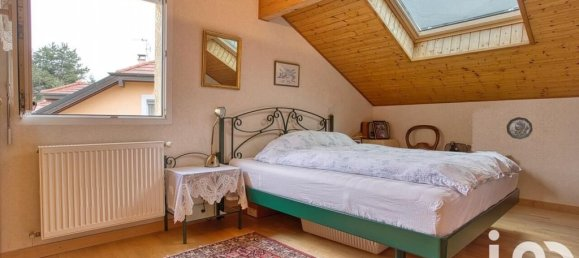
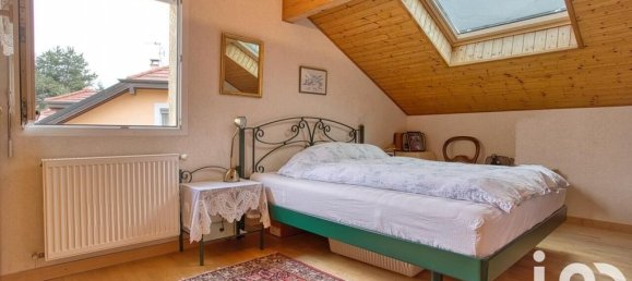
- decorative plate [506,116,534,140]
